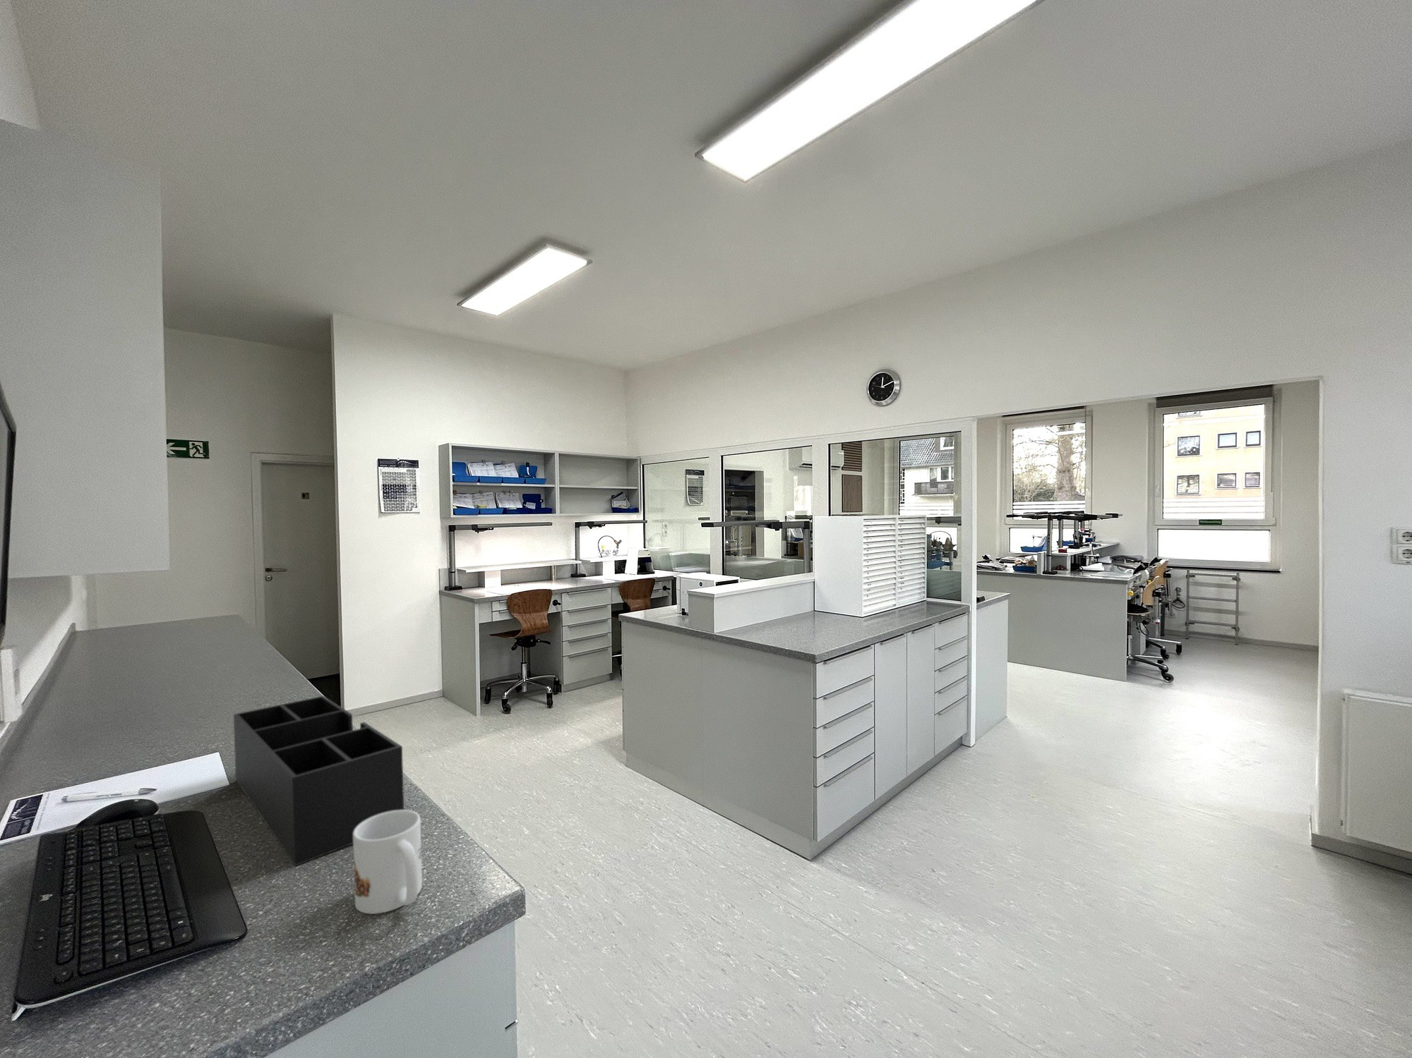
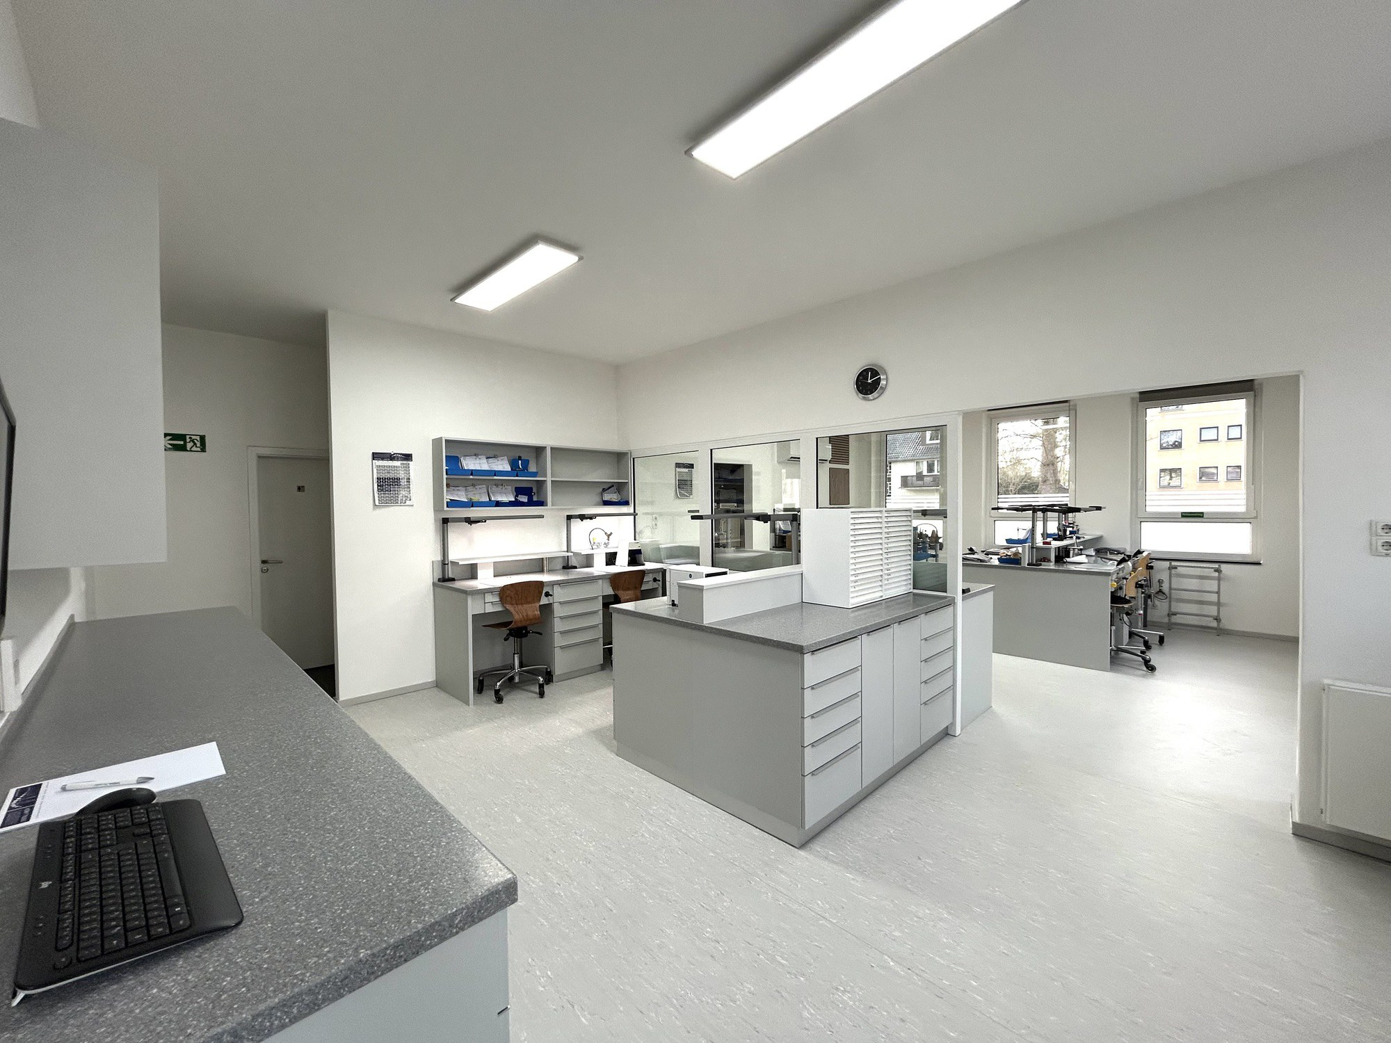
- mug [352,809,422,915]
- desk organizer [233,695,405,867]
